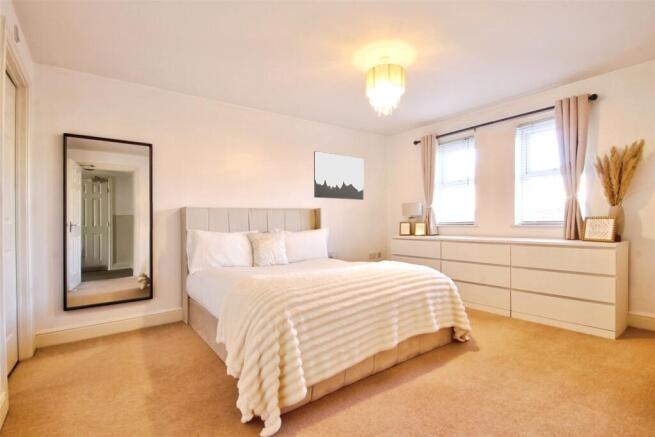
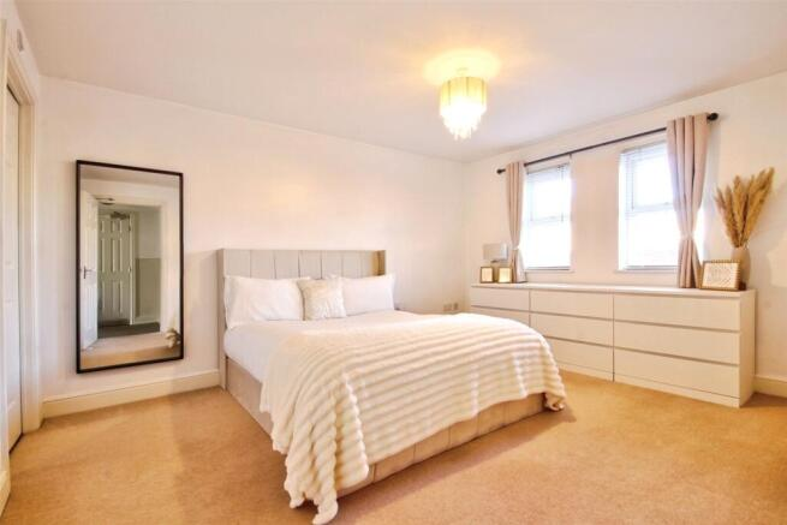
- wall art [313,150,364,201]
